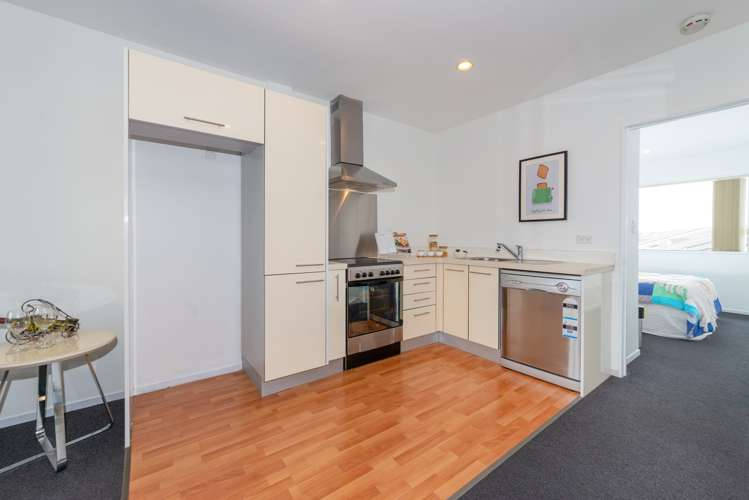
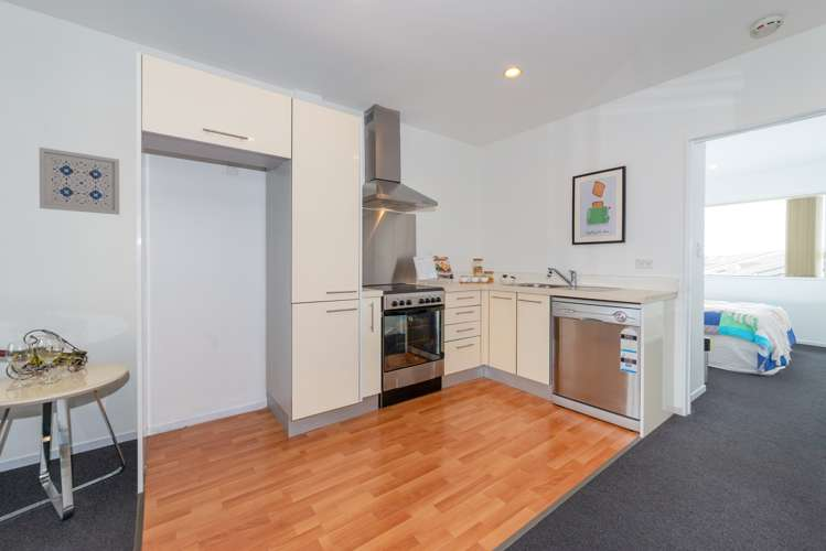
+ wall art [39,147,120,216]
